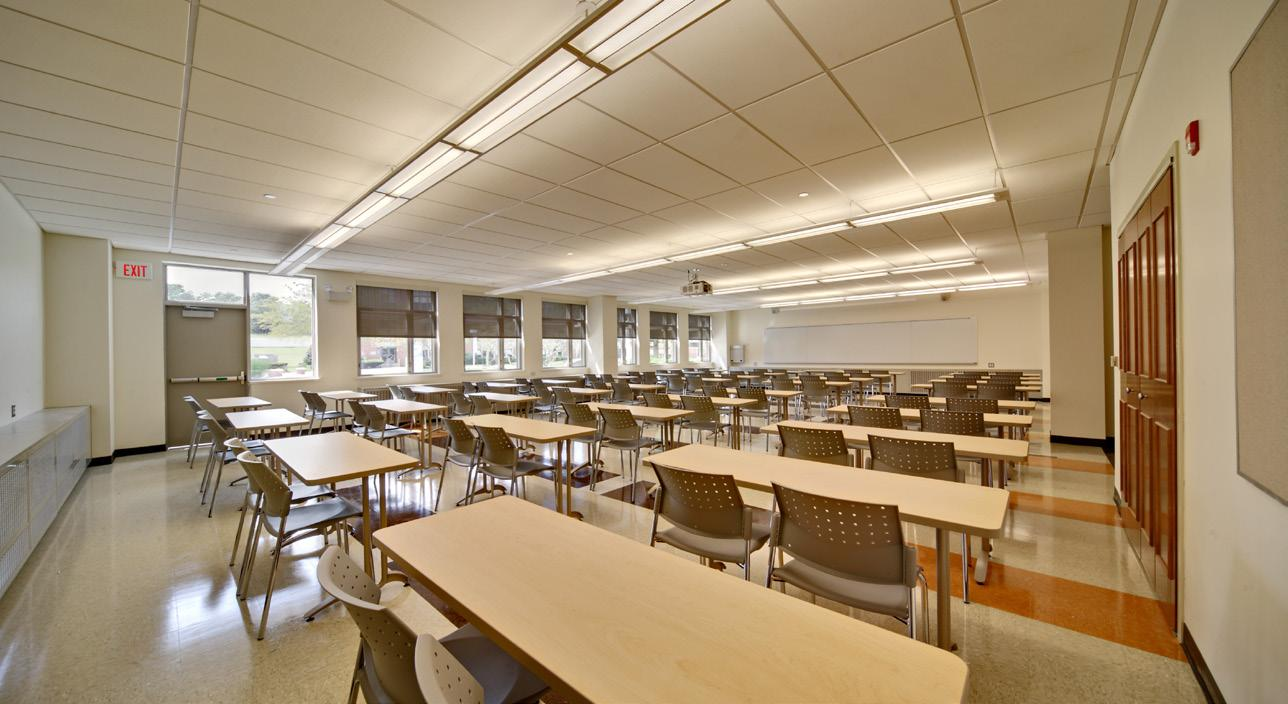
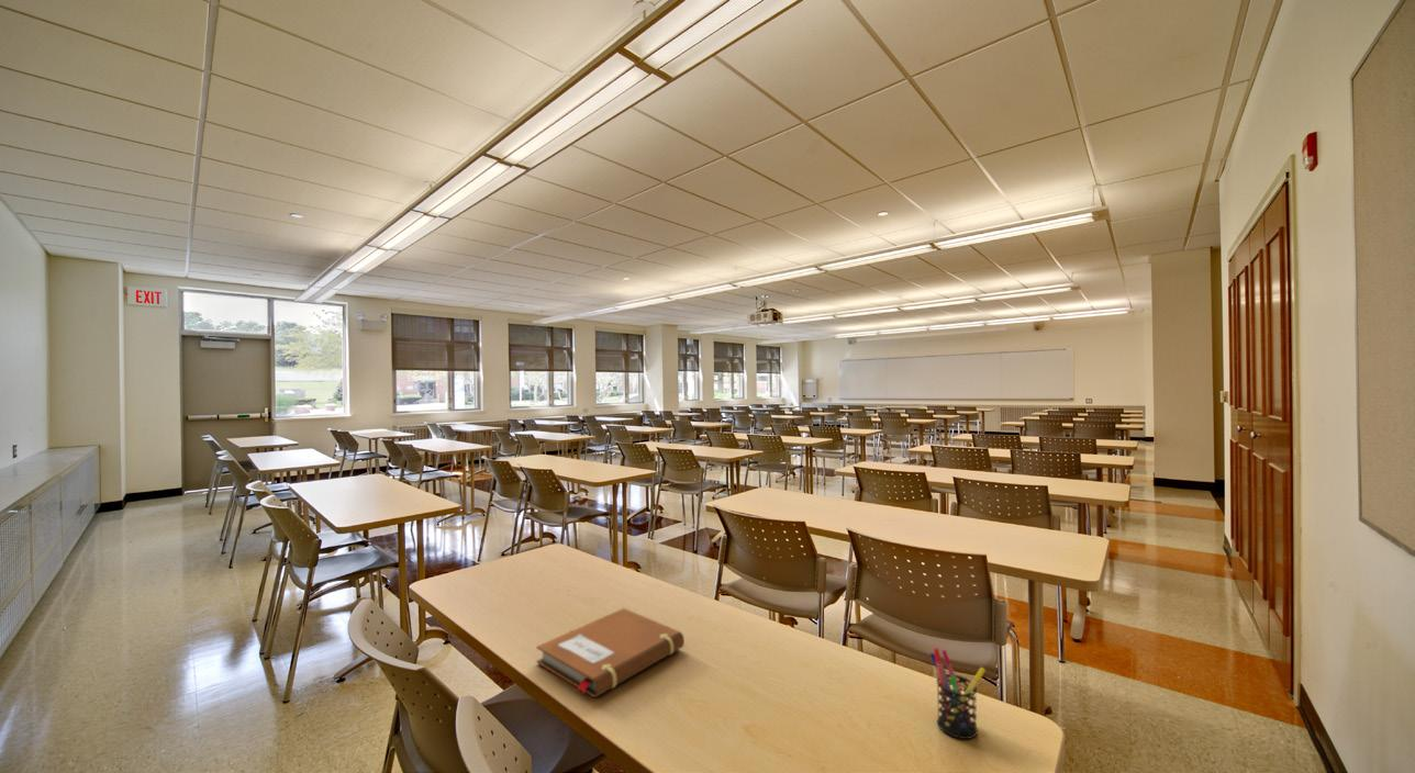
+ pen holder [929,647,987,740]
+ notebook [536,607,686,698]
